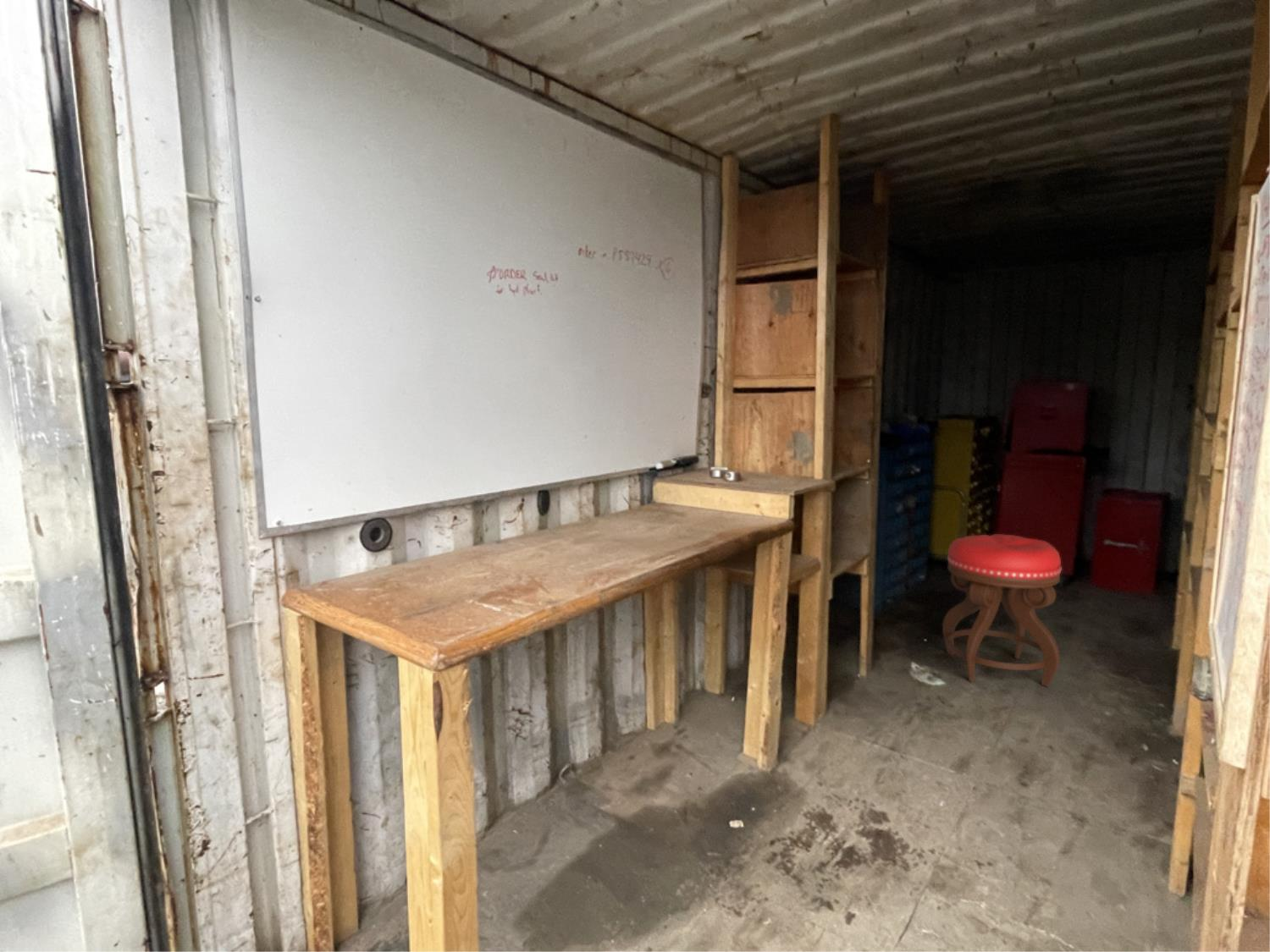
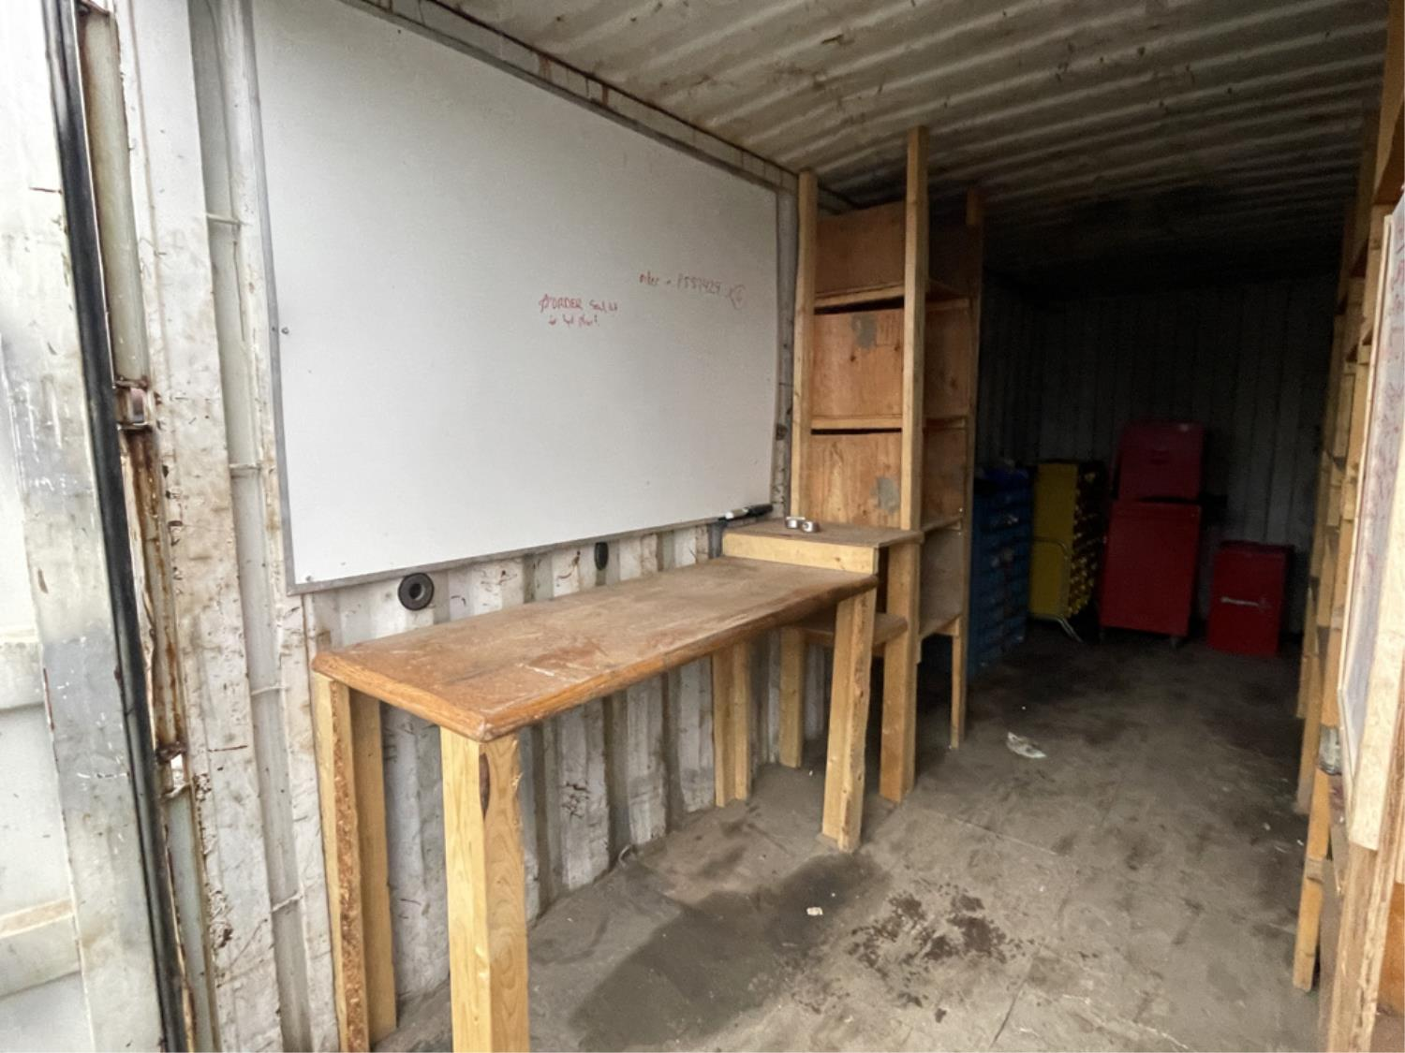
- stool [941,533,1063,687]
